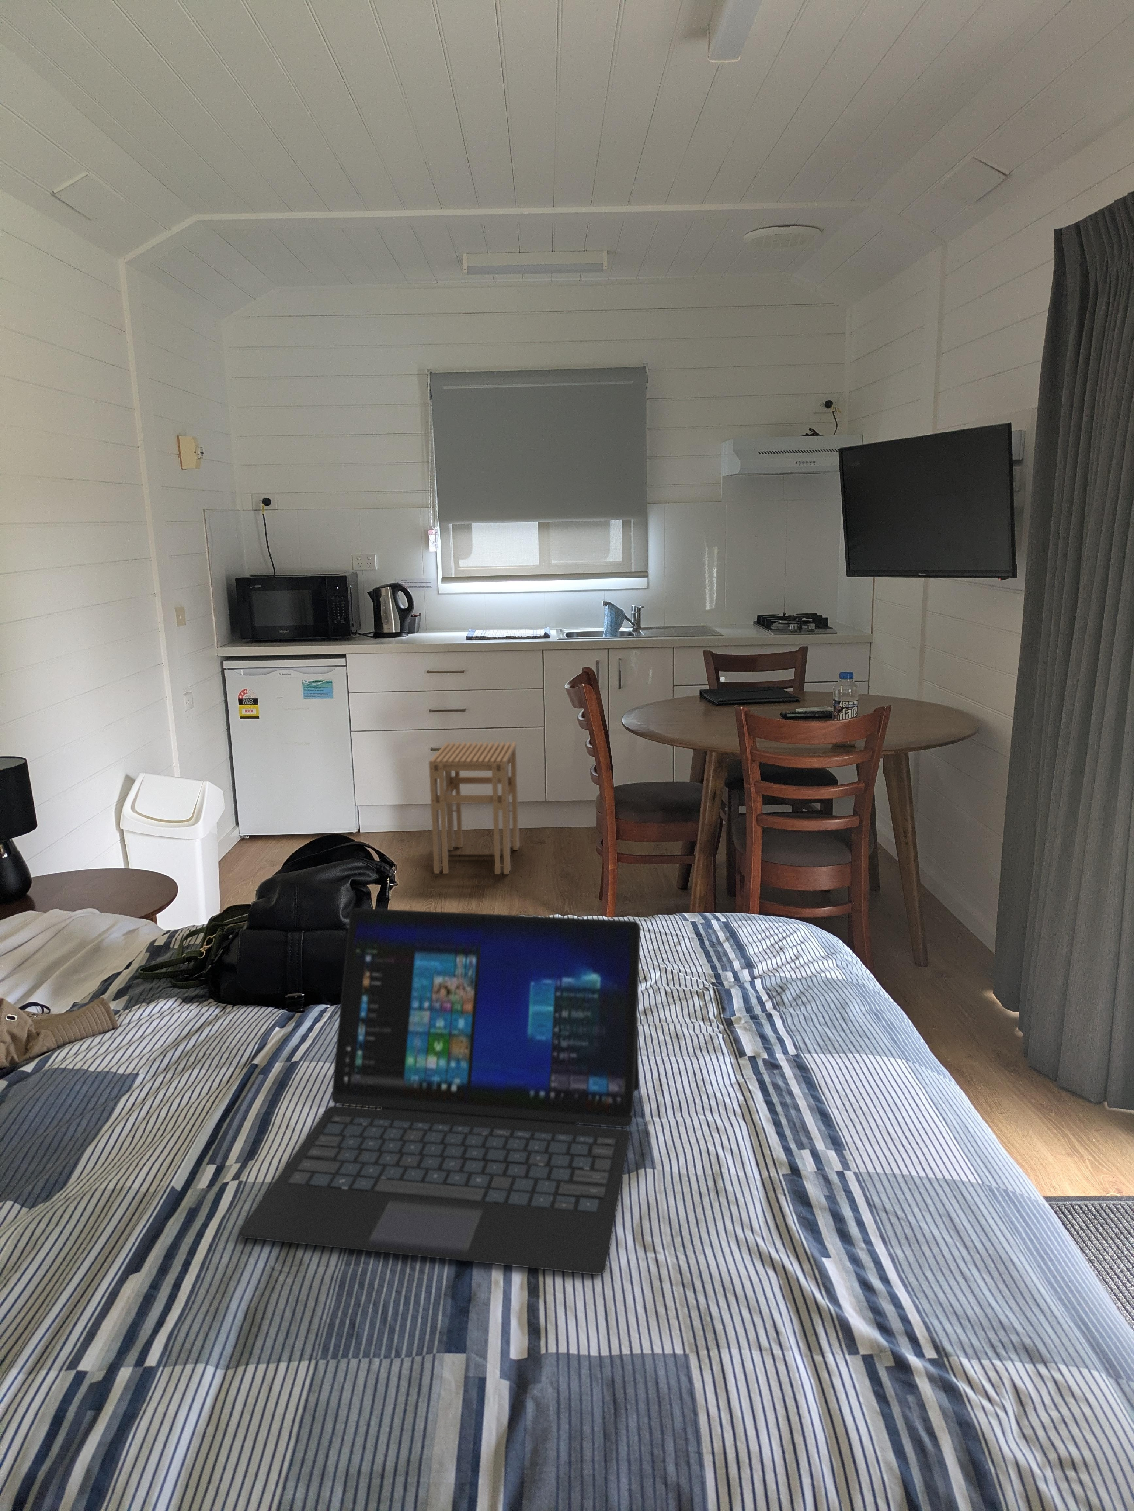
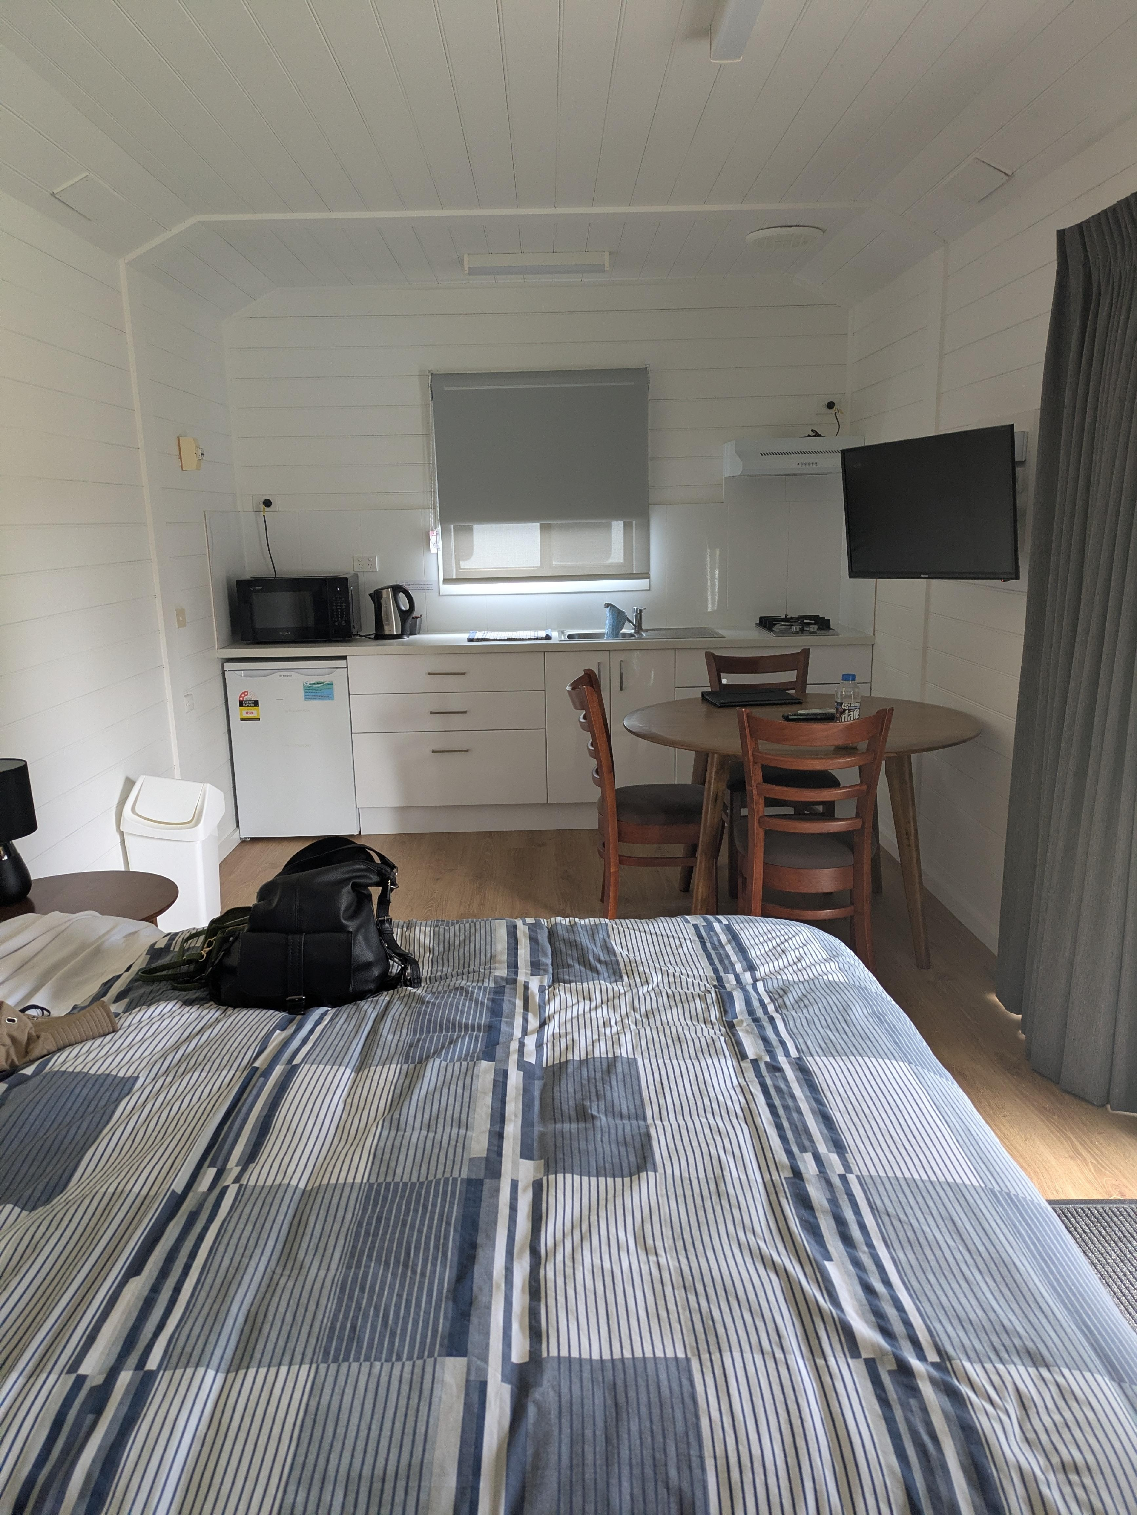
- stool [429,741,519,875]
- laptop [238,908,641,1275]
